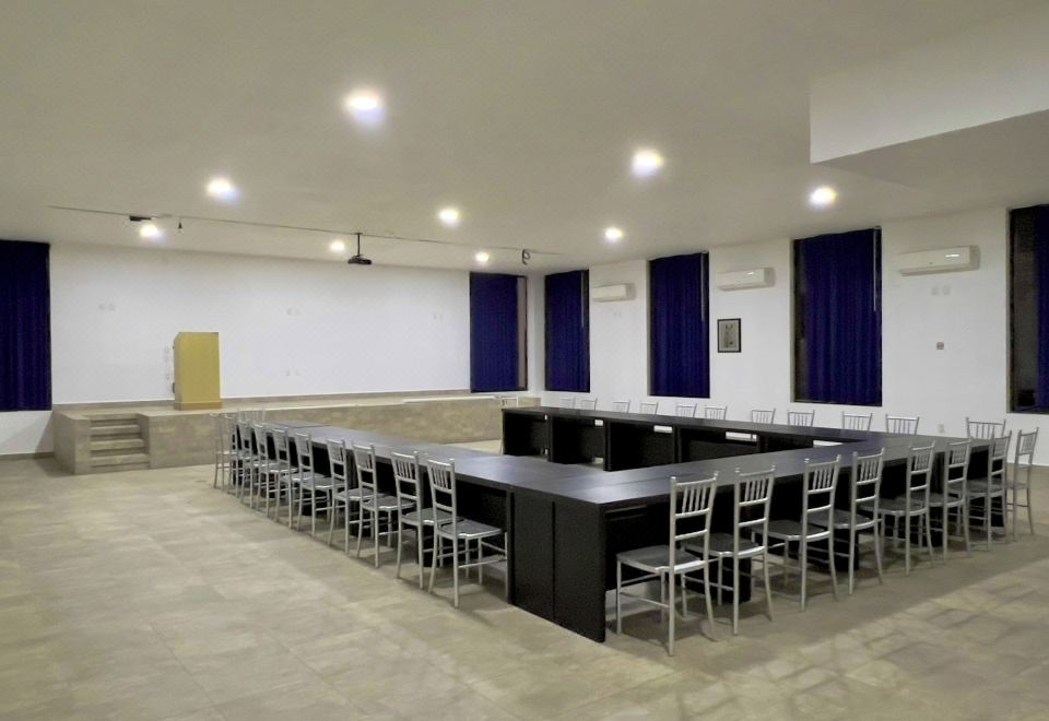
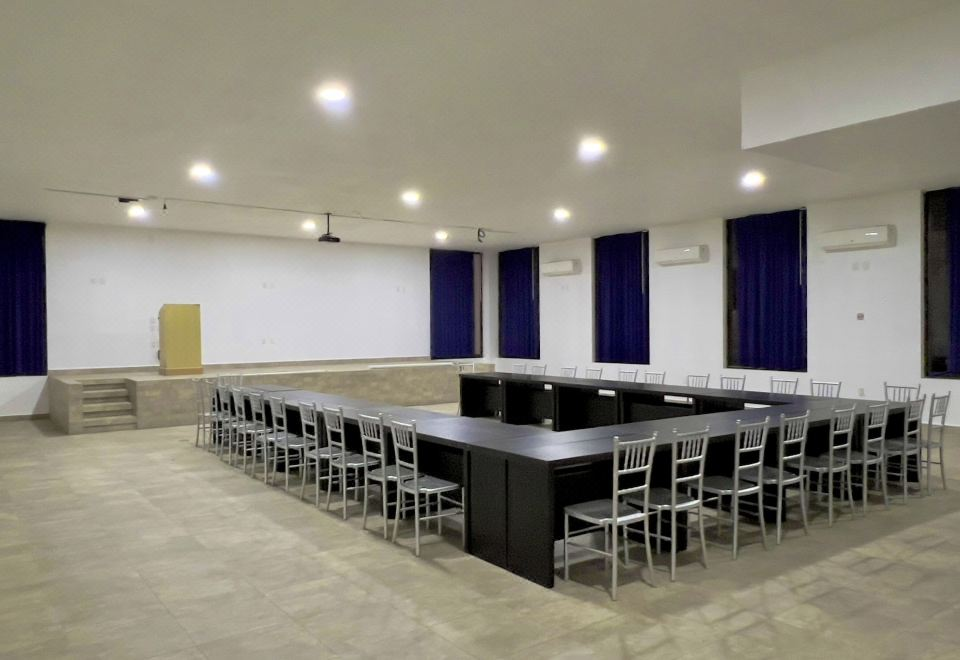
- wall art [716,317,743,354]
